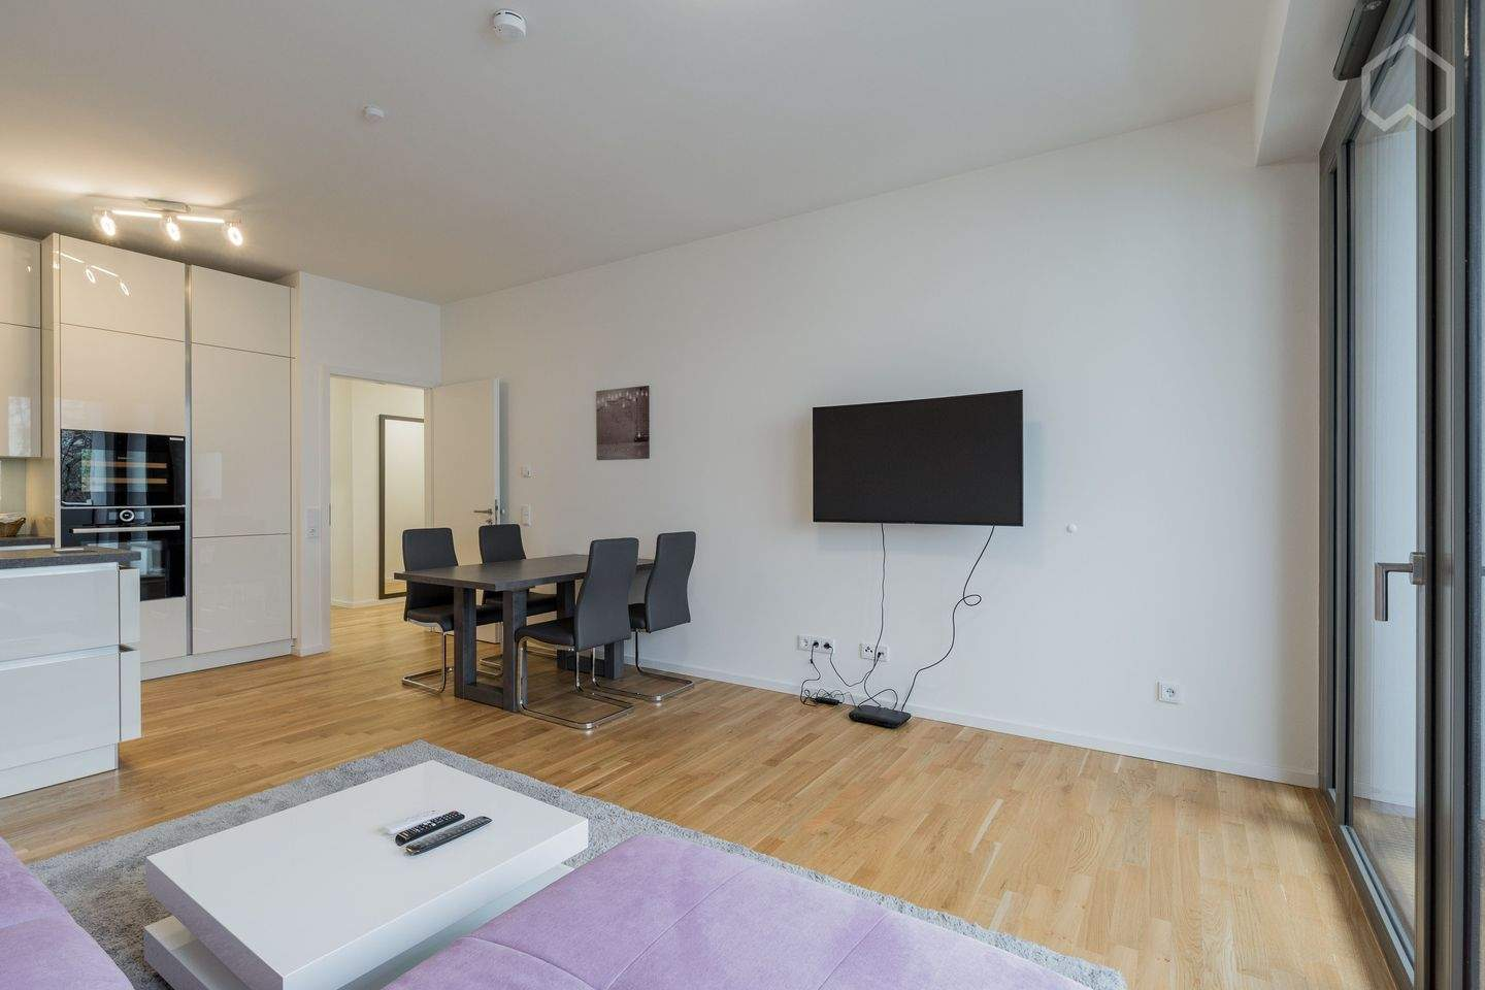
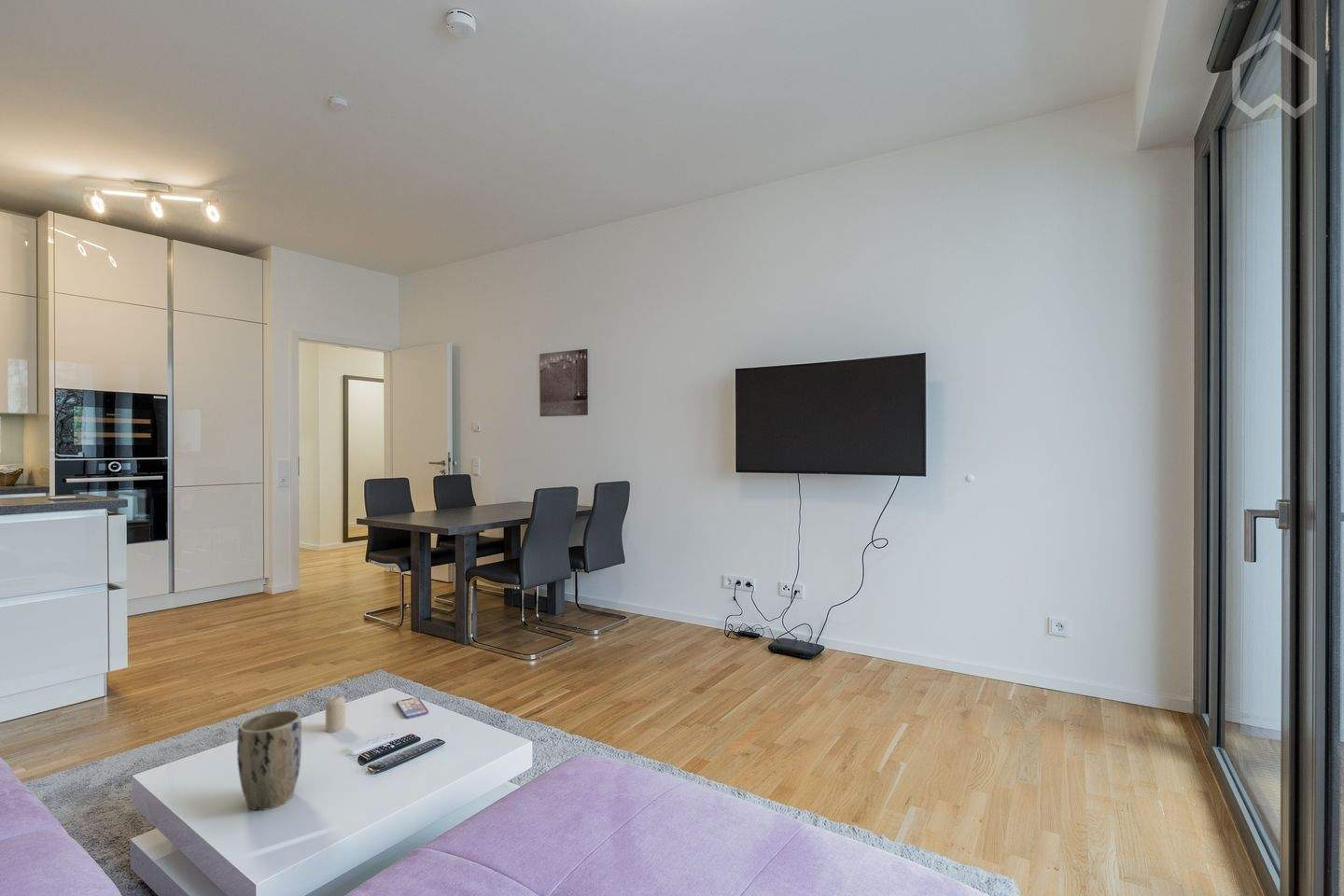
+ smartphone [396,696,429,720]
+ plant pot [236,709,302,811]
+ candle [325,694,346,734]
